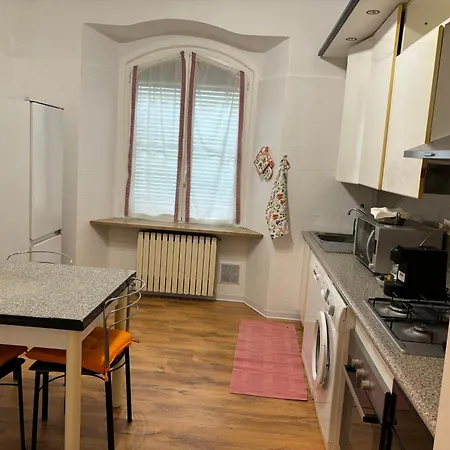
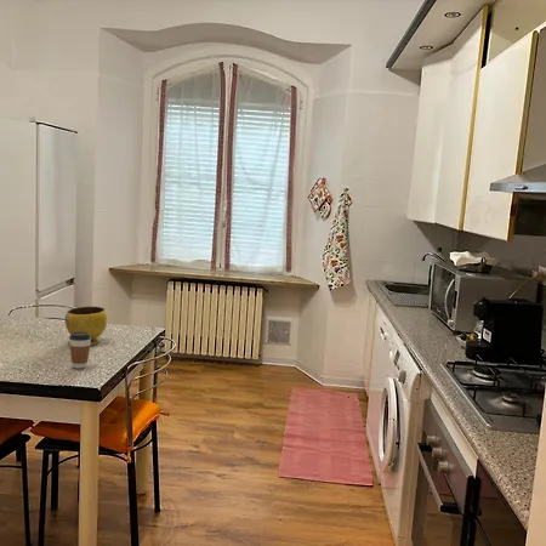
+ coffee cup [68,332,91,370]
+ bowl [64,306,108,346]
